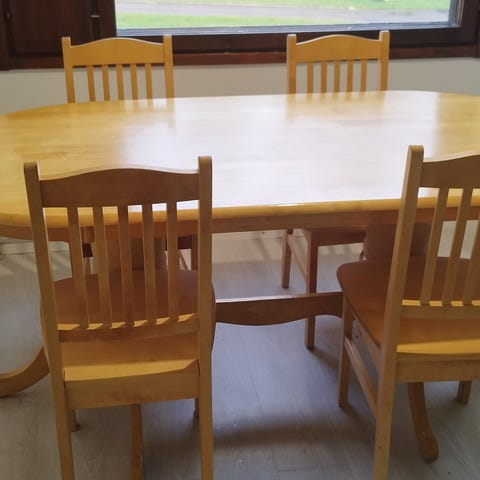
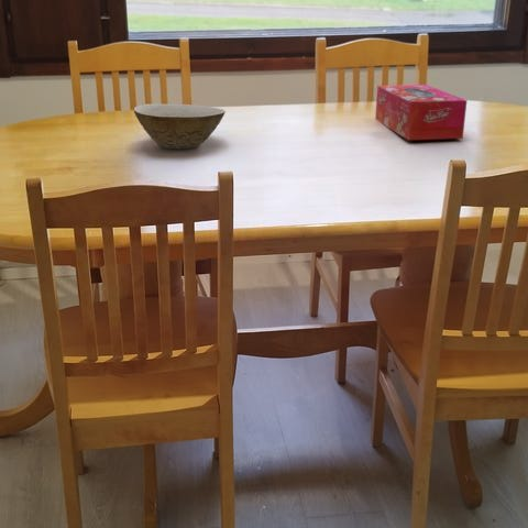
+ bowl [133,103,227,150]
+ tissue box [374,84,469,141]
